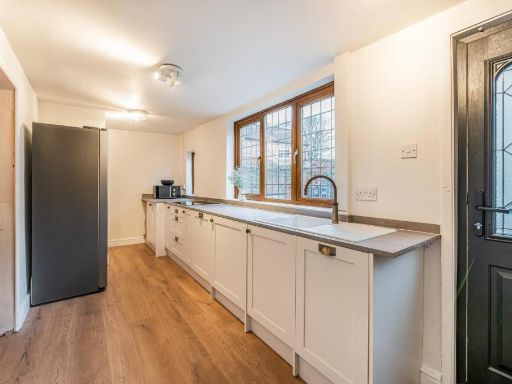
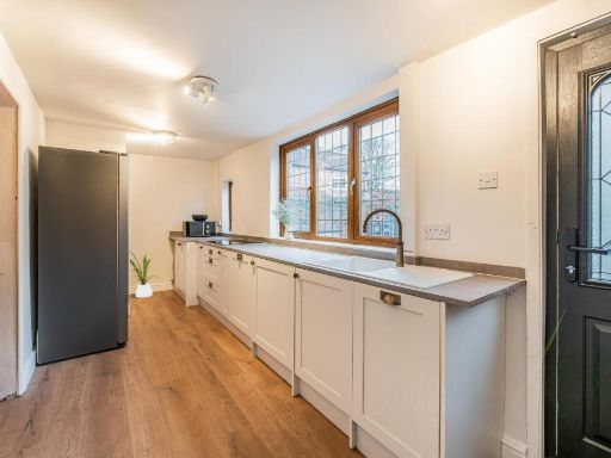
+ house plant [129,250,159,299]
